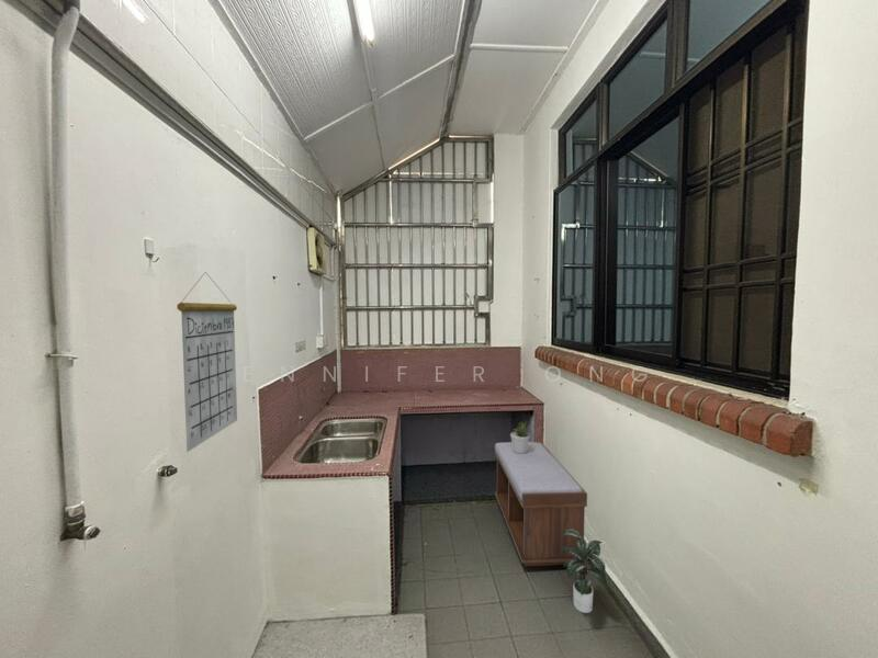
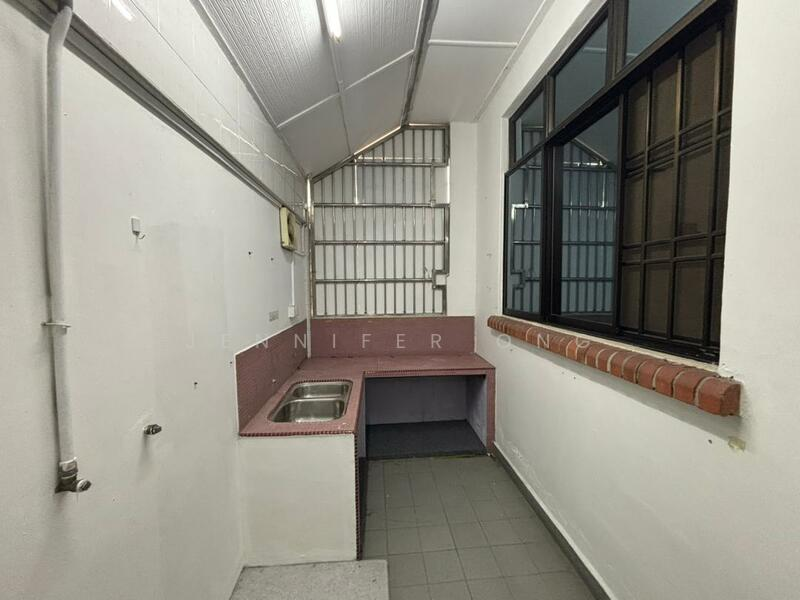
- potted plant [560,529,609,614]
- calendar [176,271,238,453]
- potted plant [509,422,532,454]
- bench [494,441,588,567]
